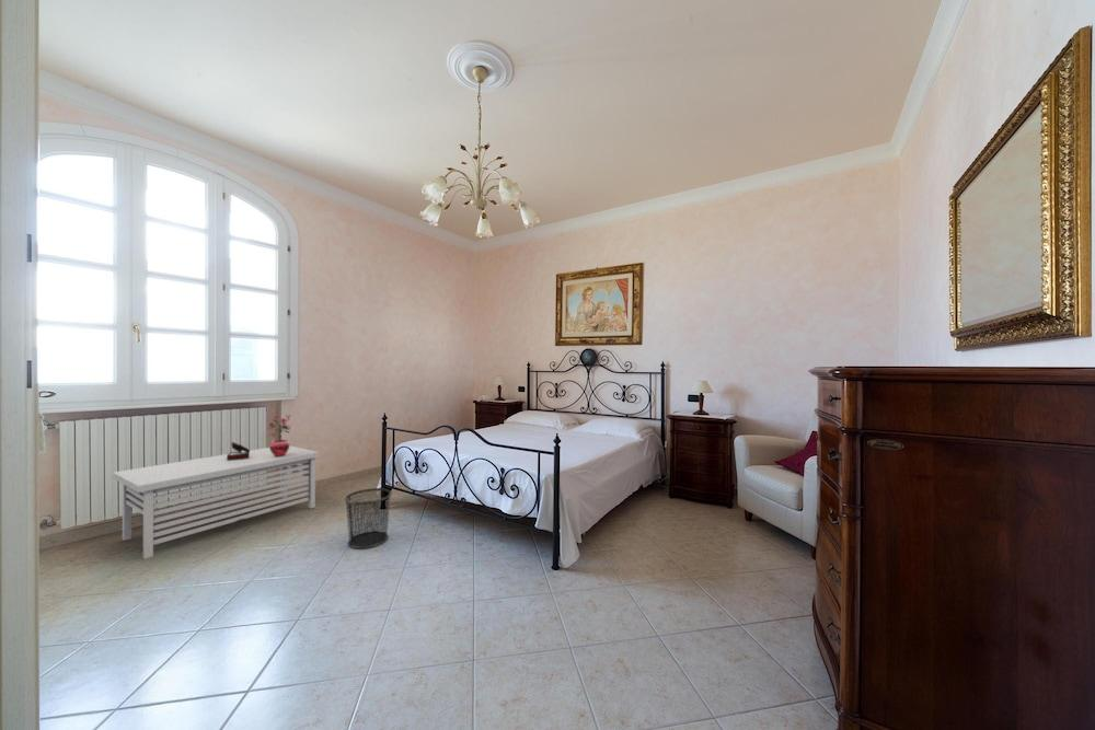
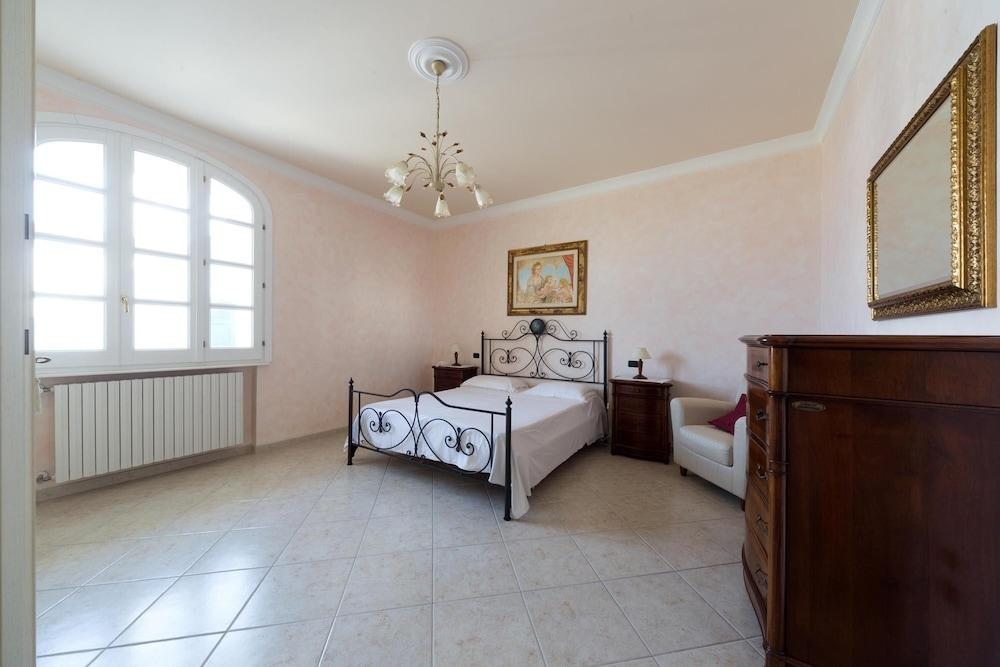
- waste bin [344,487,393,551]
- potted plant [266,413,292,456]
- storage bench [112,444,321,560]
- decorative box [227,441,251,461]
